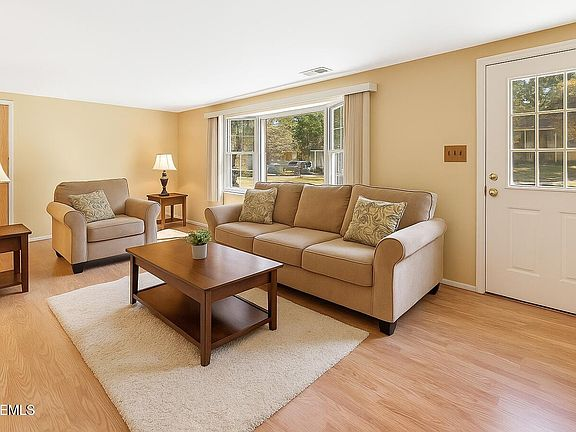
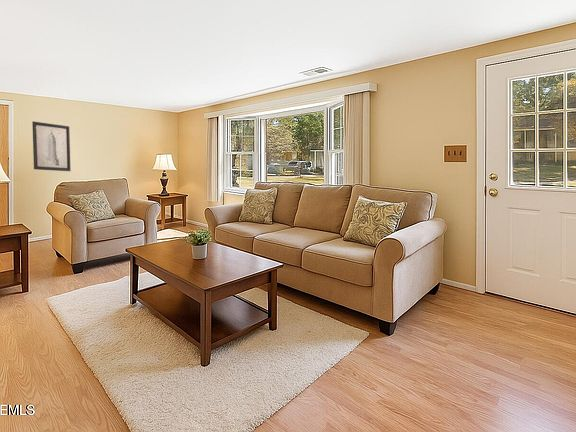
+ wall art [31,120,72,172]
